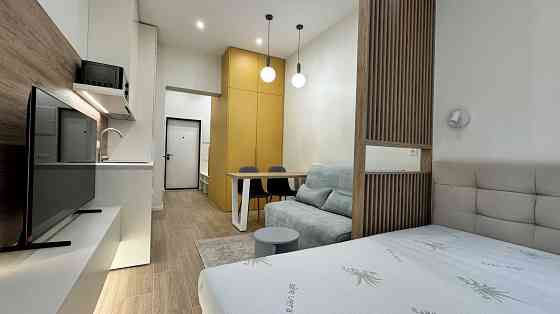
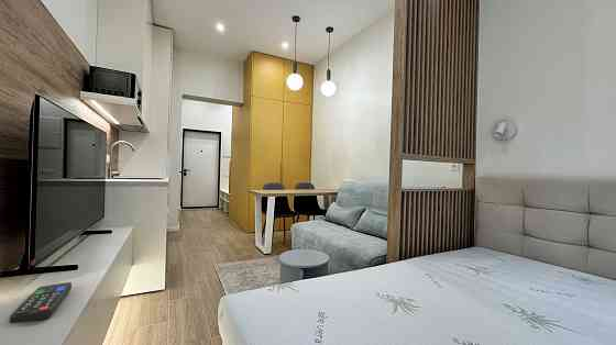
+ remote control [9,281,73,324]
